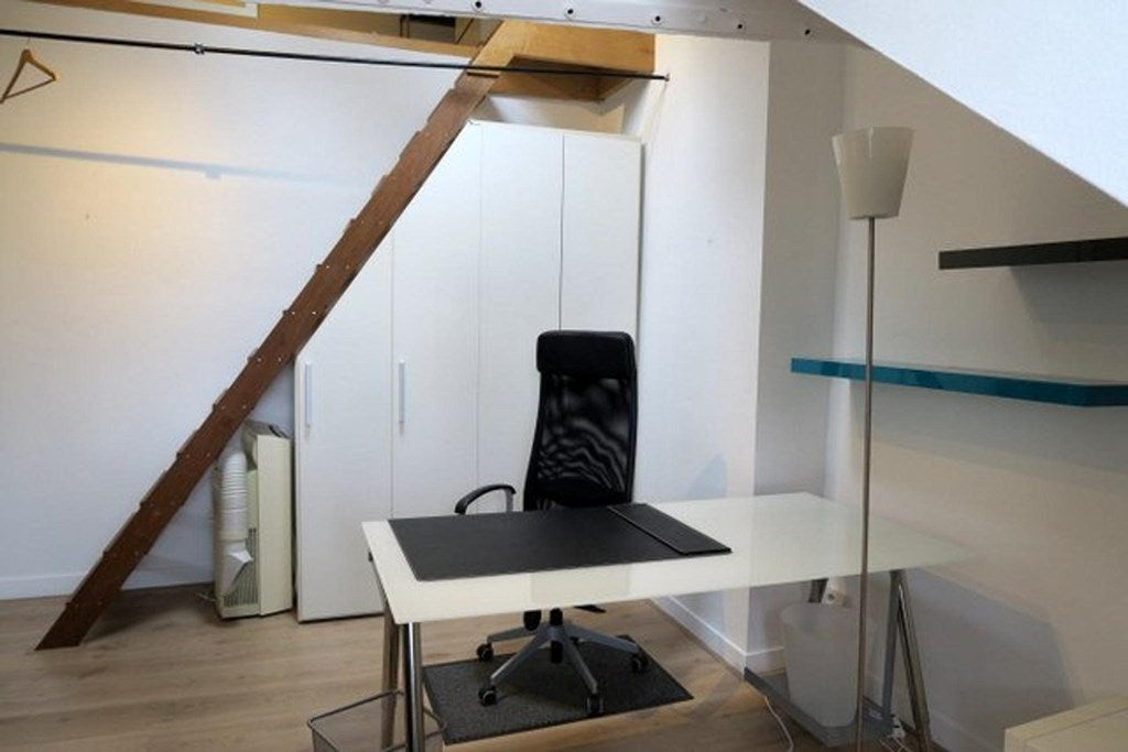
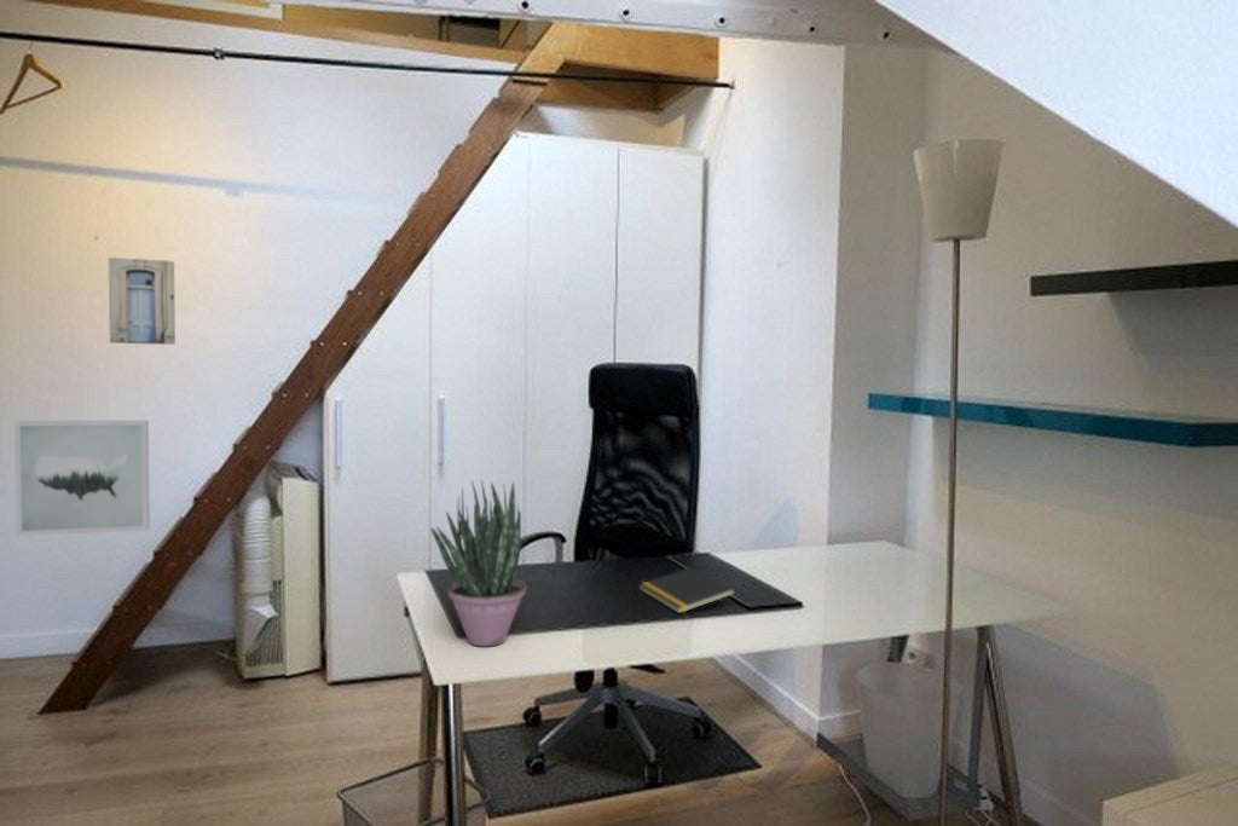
+ wall art [13,420,151,537]
+ potted plant [429,478,528,647]
+ wall art [108,256,177,346]
+ notepad [637,566,736,614]
